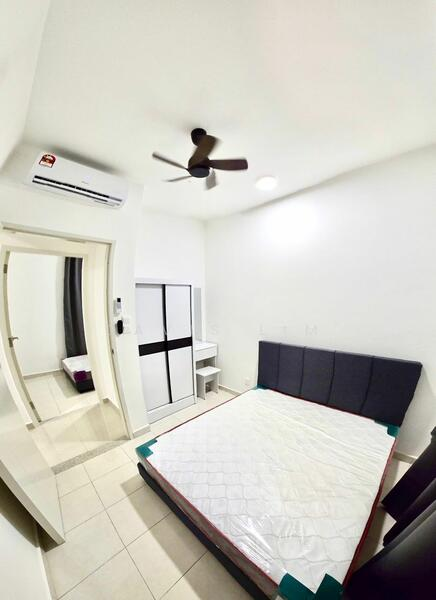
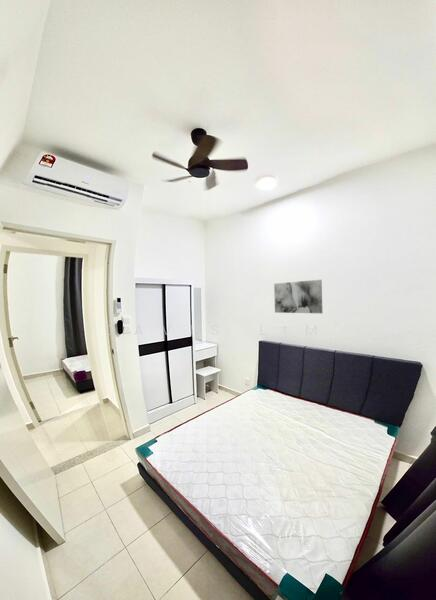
+ wall art [273,279,323,314]
